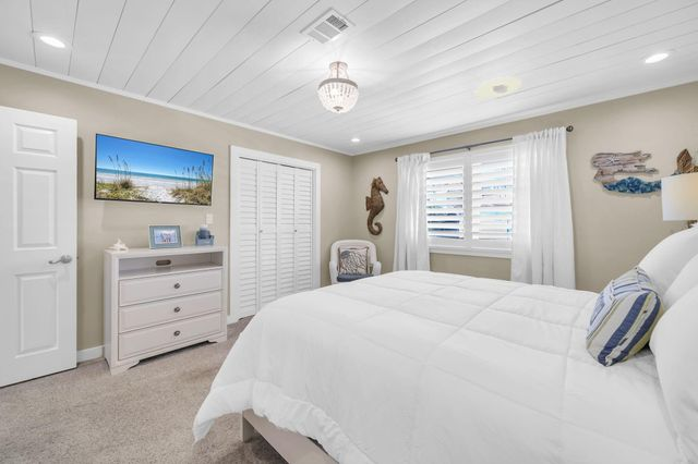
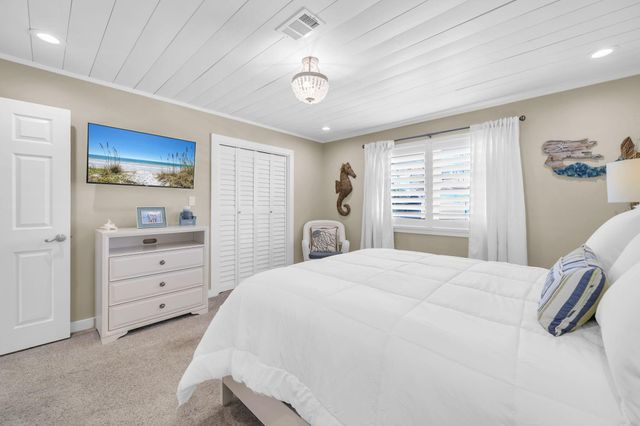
- recessed light [474,76,524,99]
